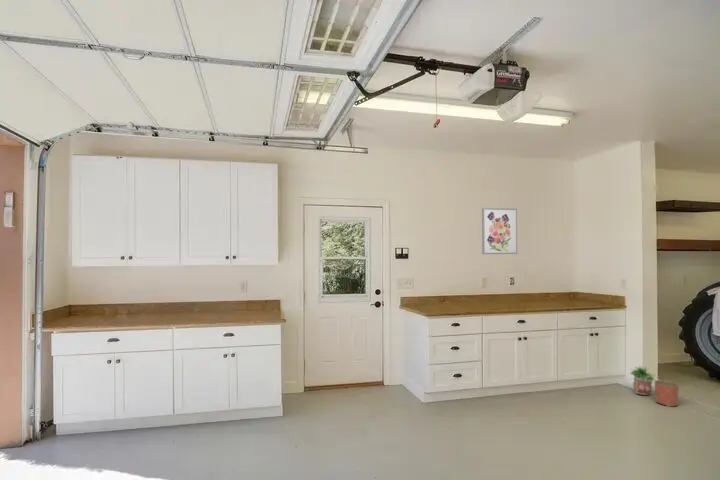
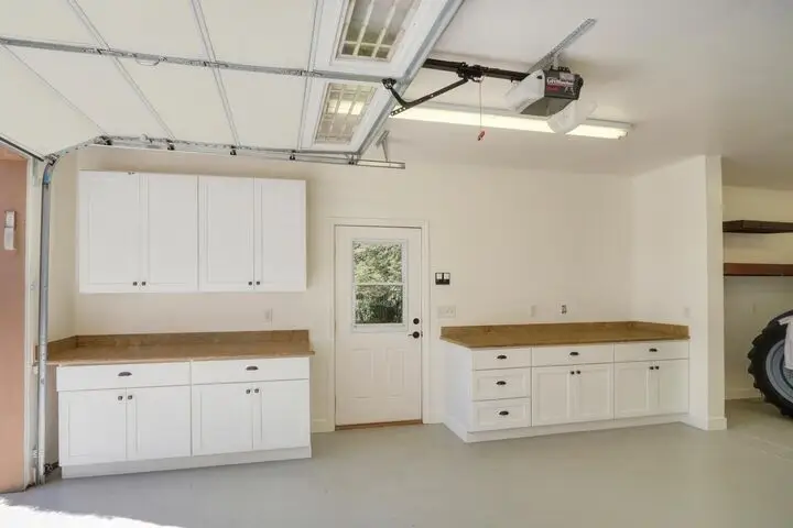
- wall art [481,207,518,255]
- planter [654,379,680,408]
- potted plant [629,364,657,396]
